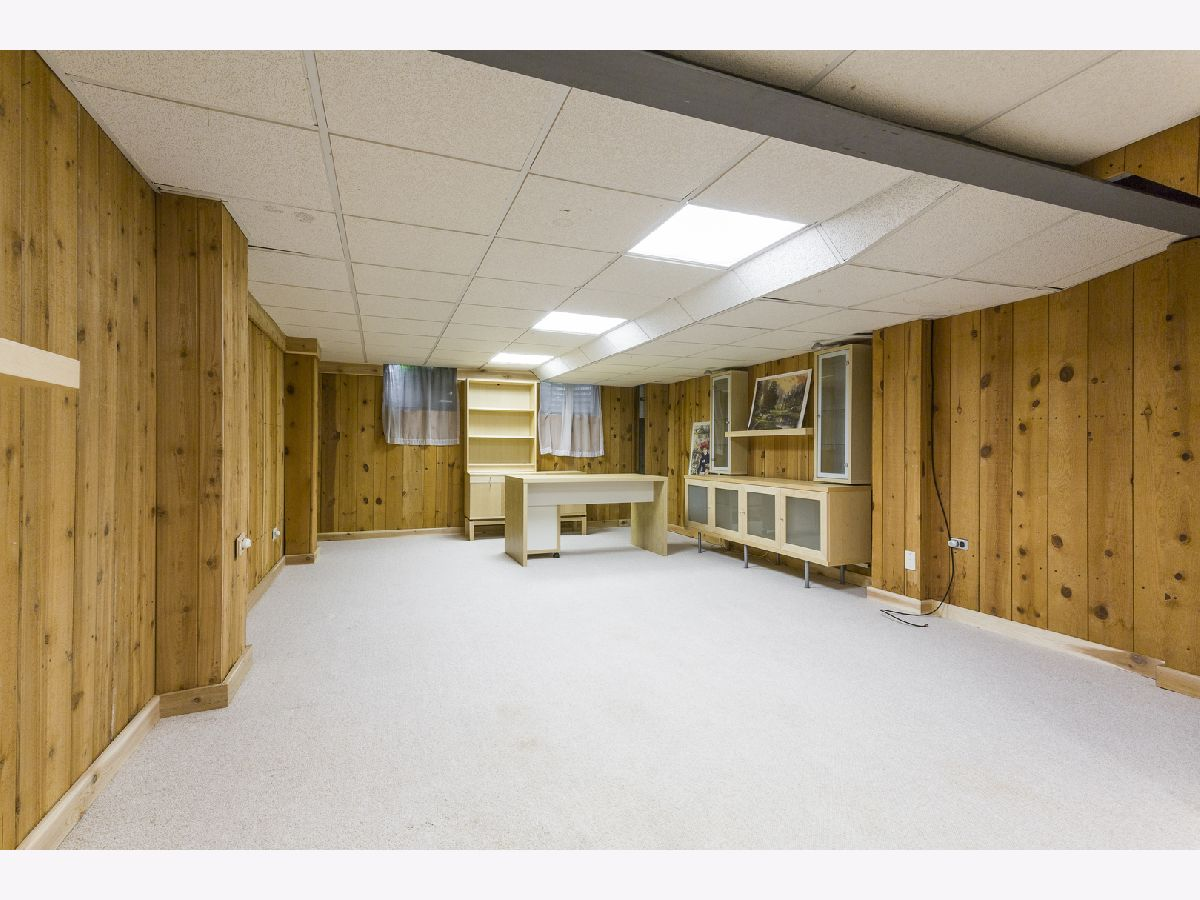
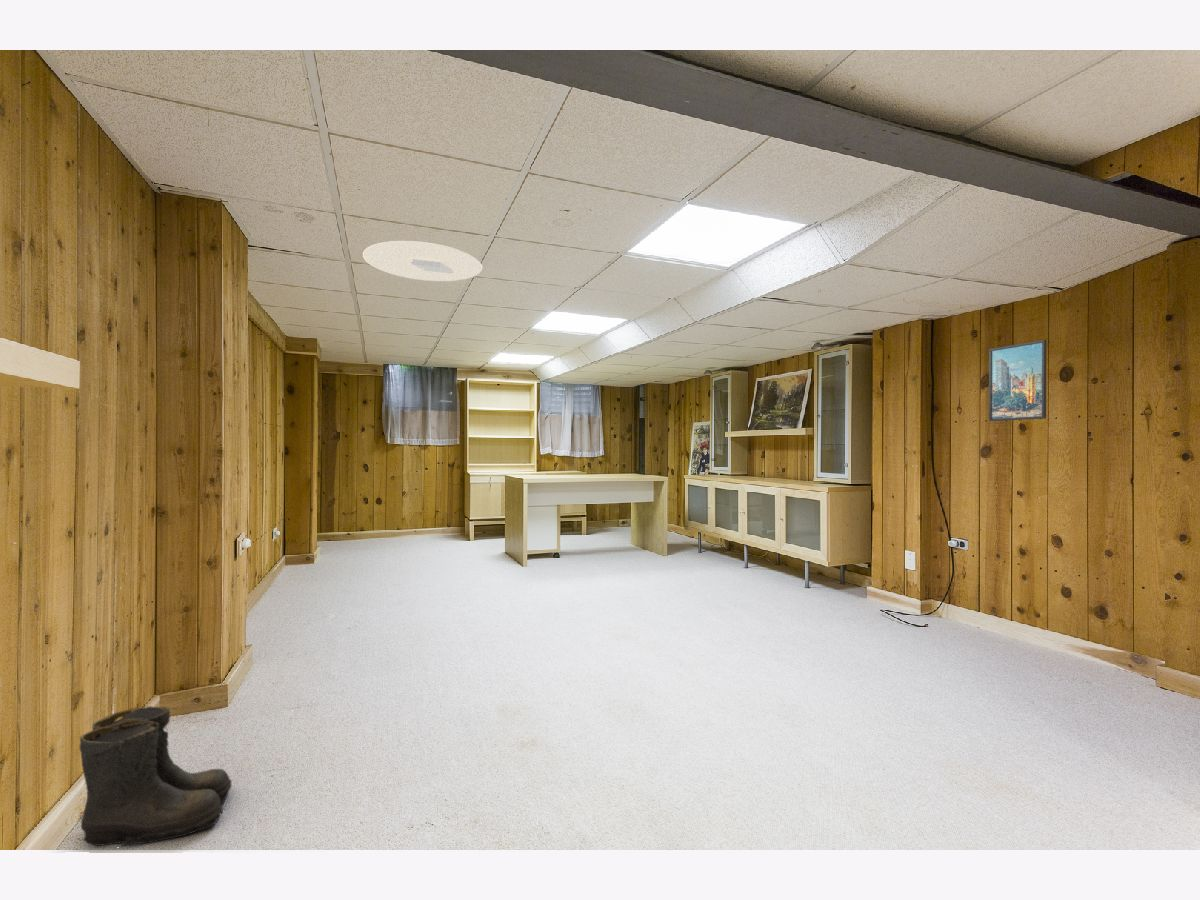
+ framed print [988,339,1047,422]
+ ceiling light [362,240,483,282]
+ boots [78,705,233,848]
